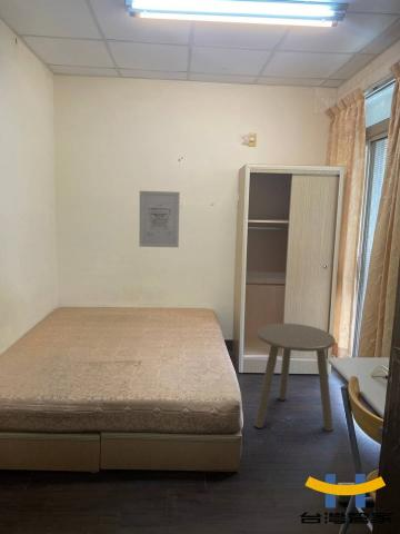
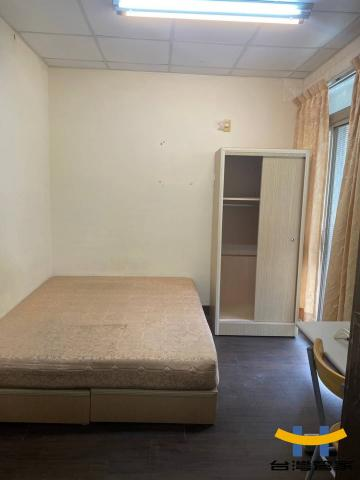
- wall art [138,190,181,248]
- side table [253,323,337,432]
